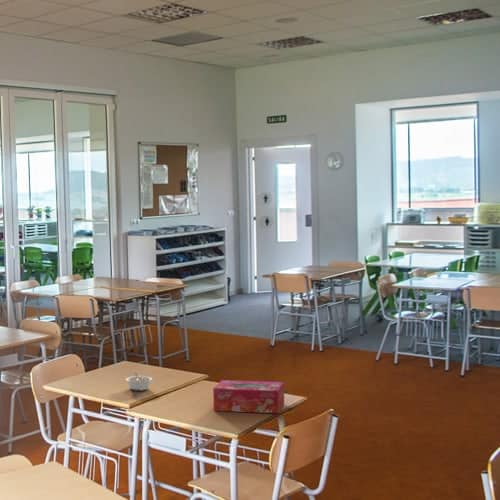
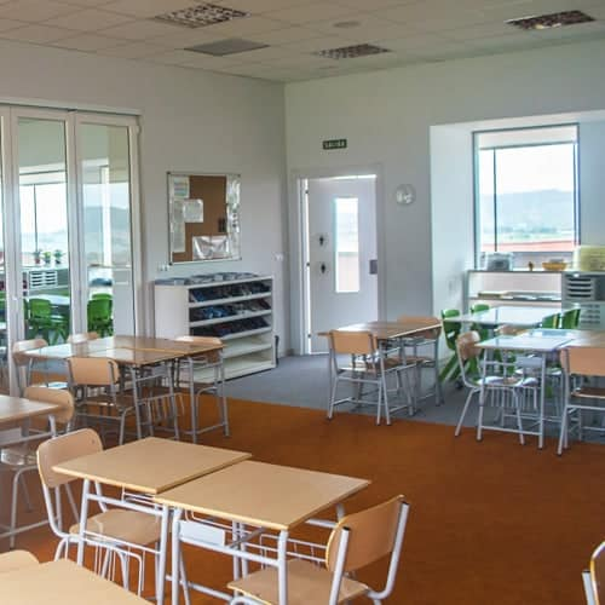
- tissue box [212,379,285,414]
- legume [125,372,153,392]
